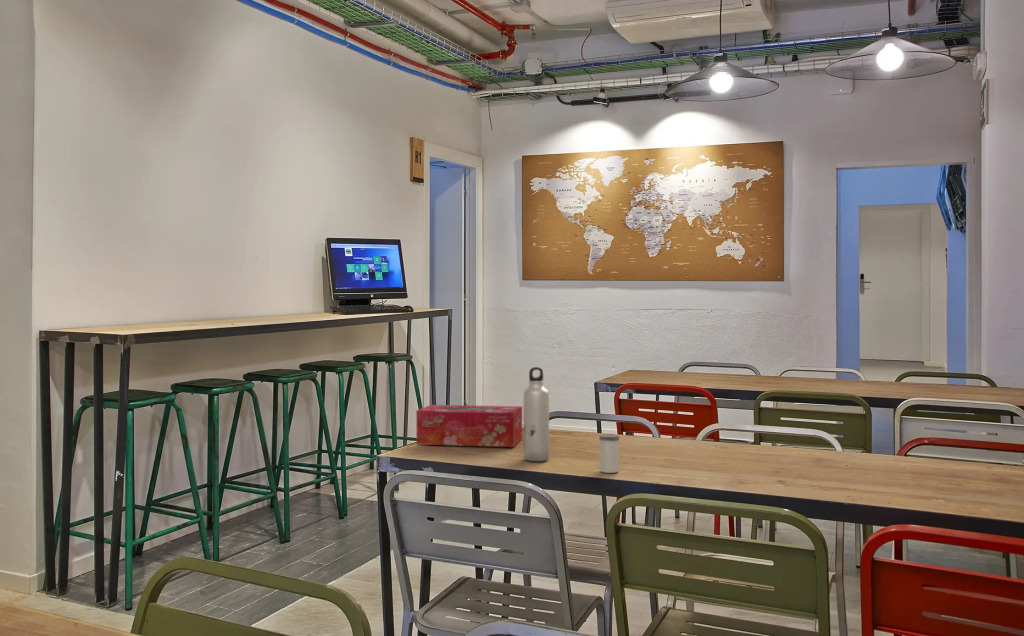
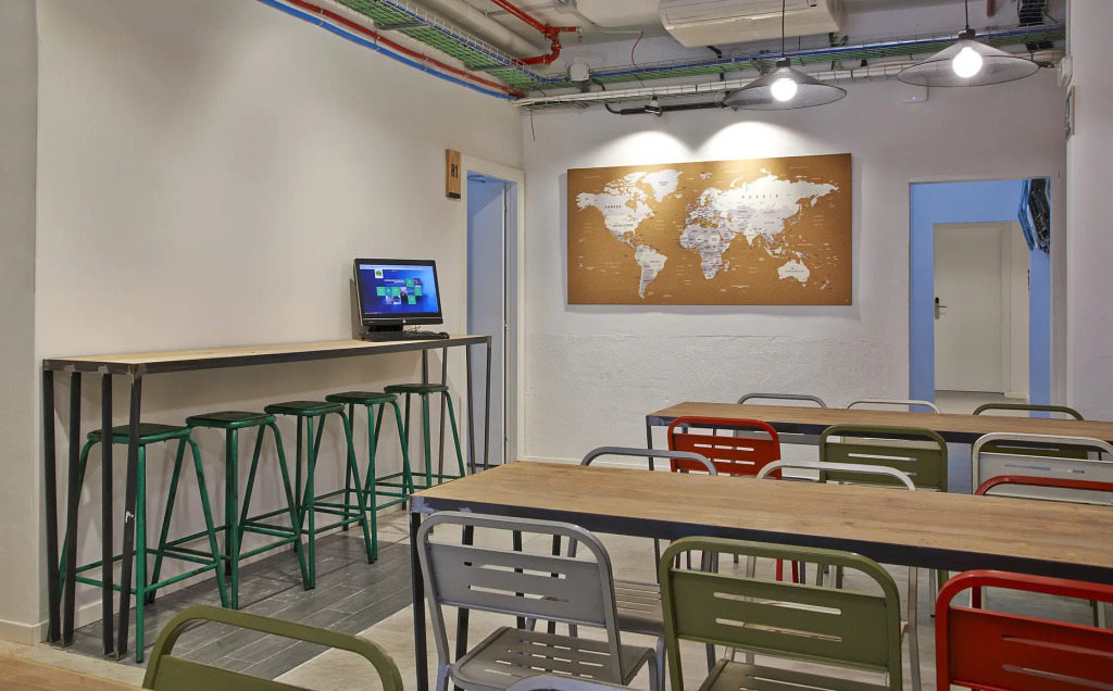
- water bottle [523,366,550,462]
- tissue box [415,404,523,448]
- salt shaker [598,433,620,474]
